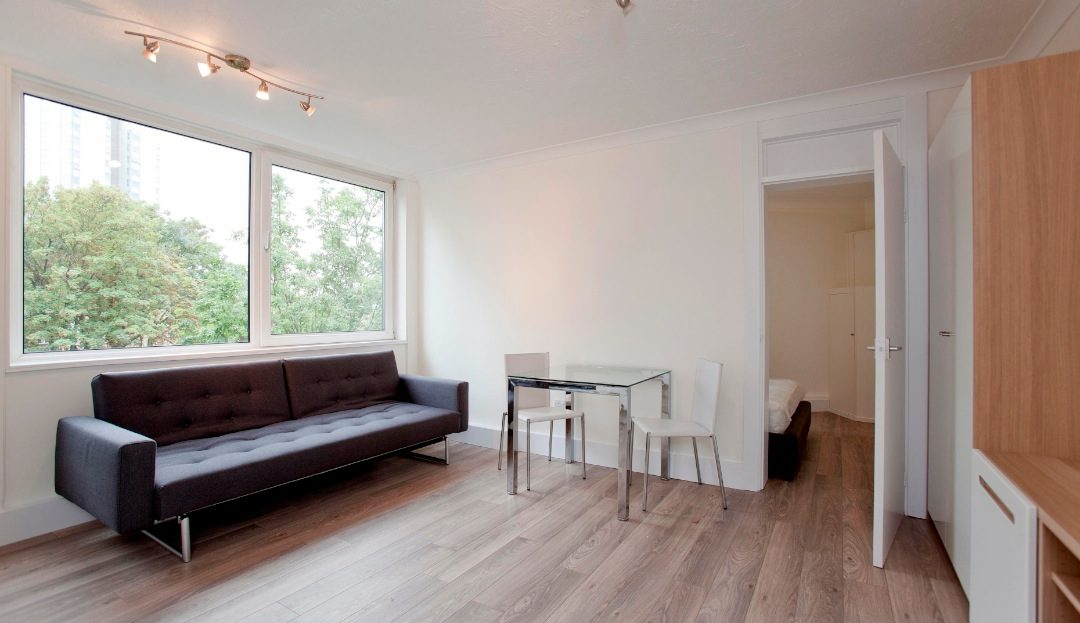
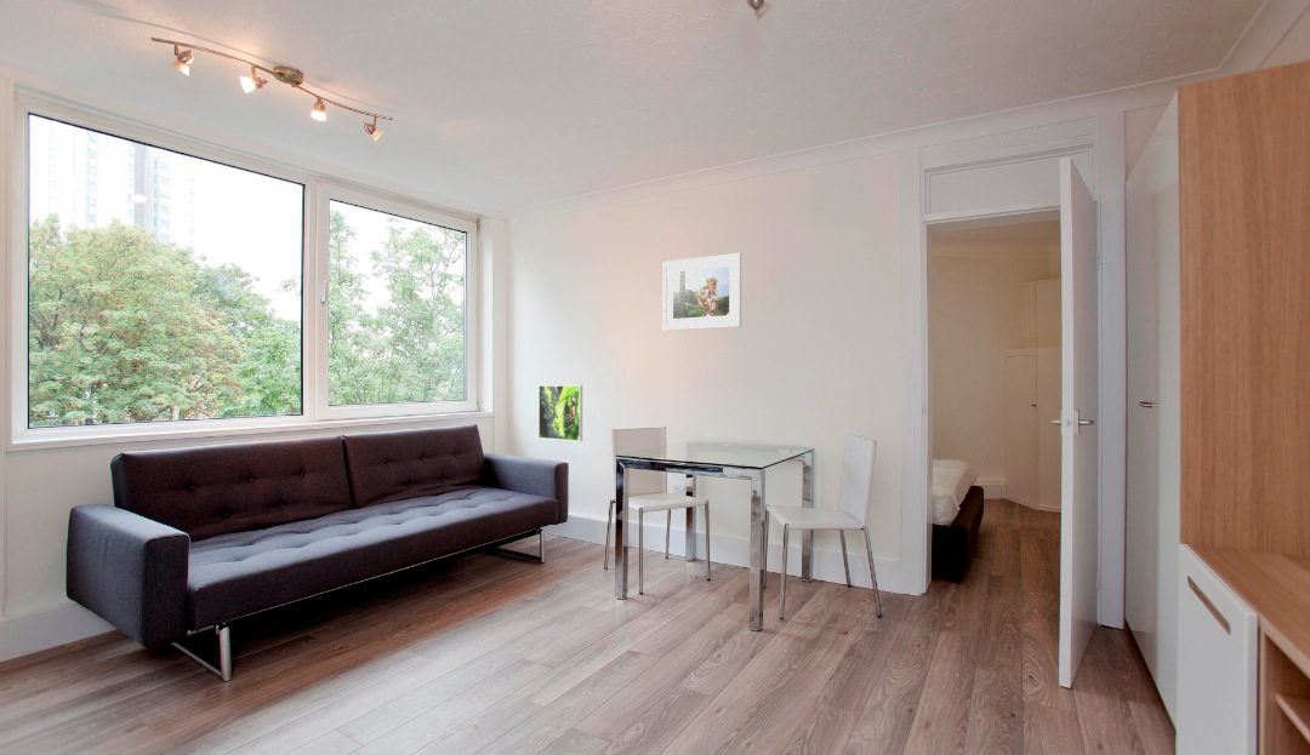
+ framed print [537,384,583,442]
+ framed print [662,252,742,332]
